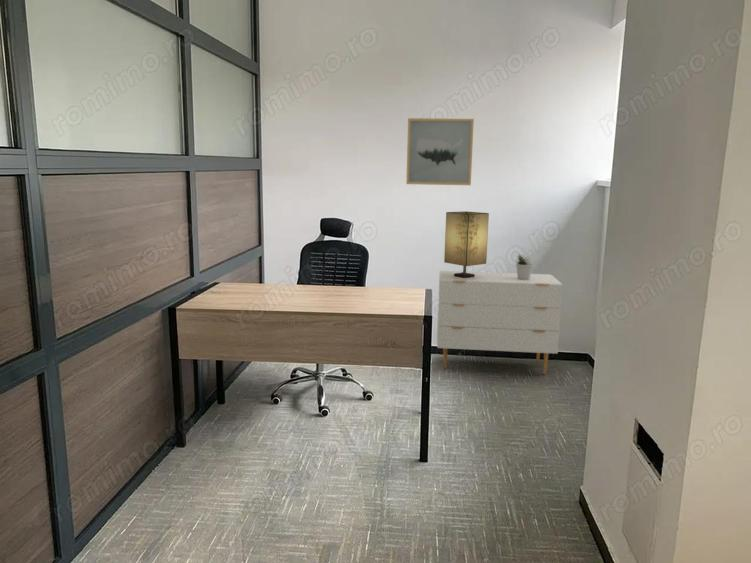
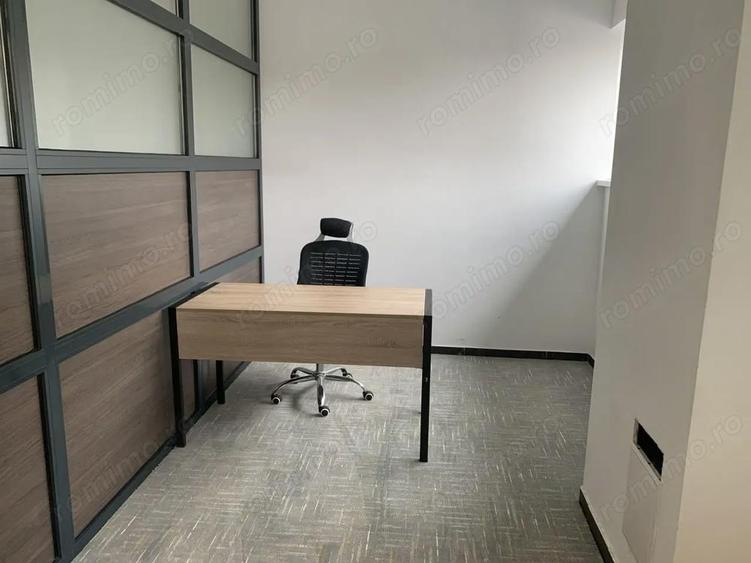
- dresser [436,270,564,375]
- table lamp [443,210,490,278]
- potted plant [515,254,534,280]
- wall art [405,117,475,186]
